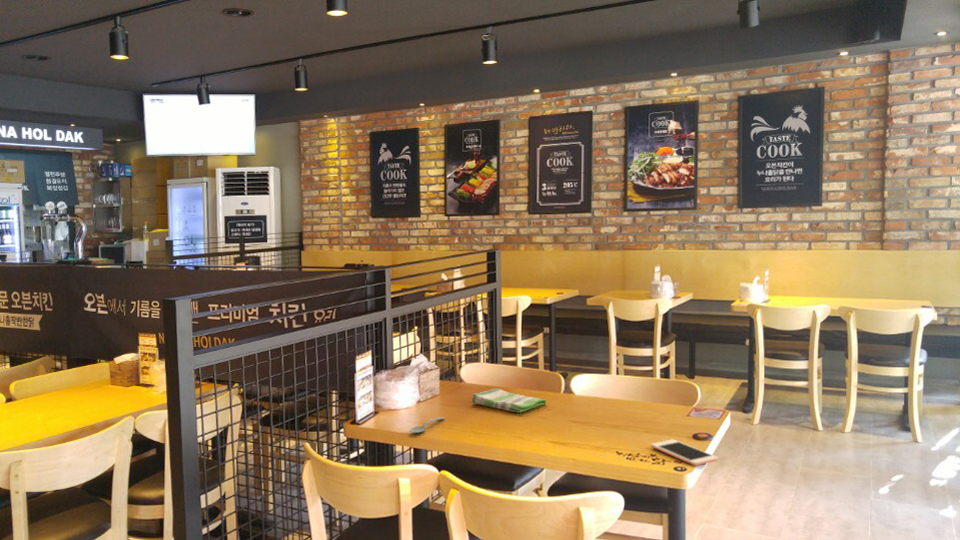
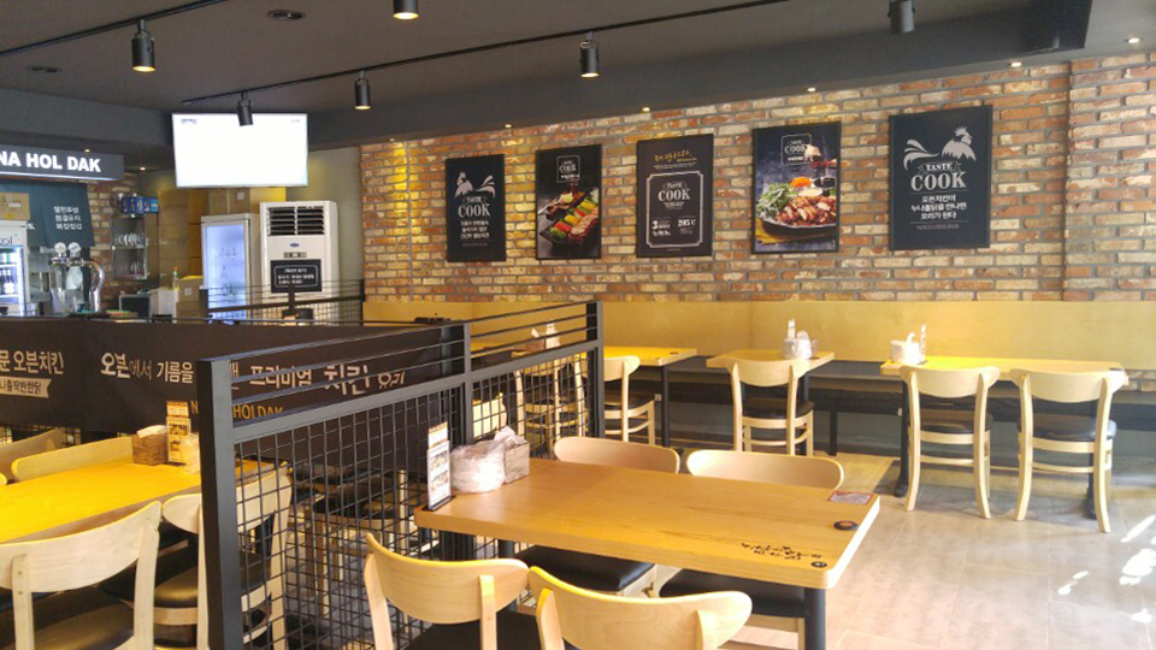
- spoon [409,416,446,434]
- cell phone [650,439,719,467]
- dish towel [470,387,547,414]
